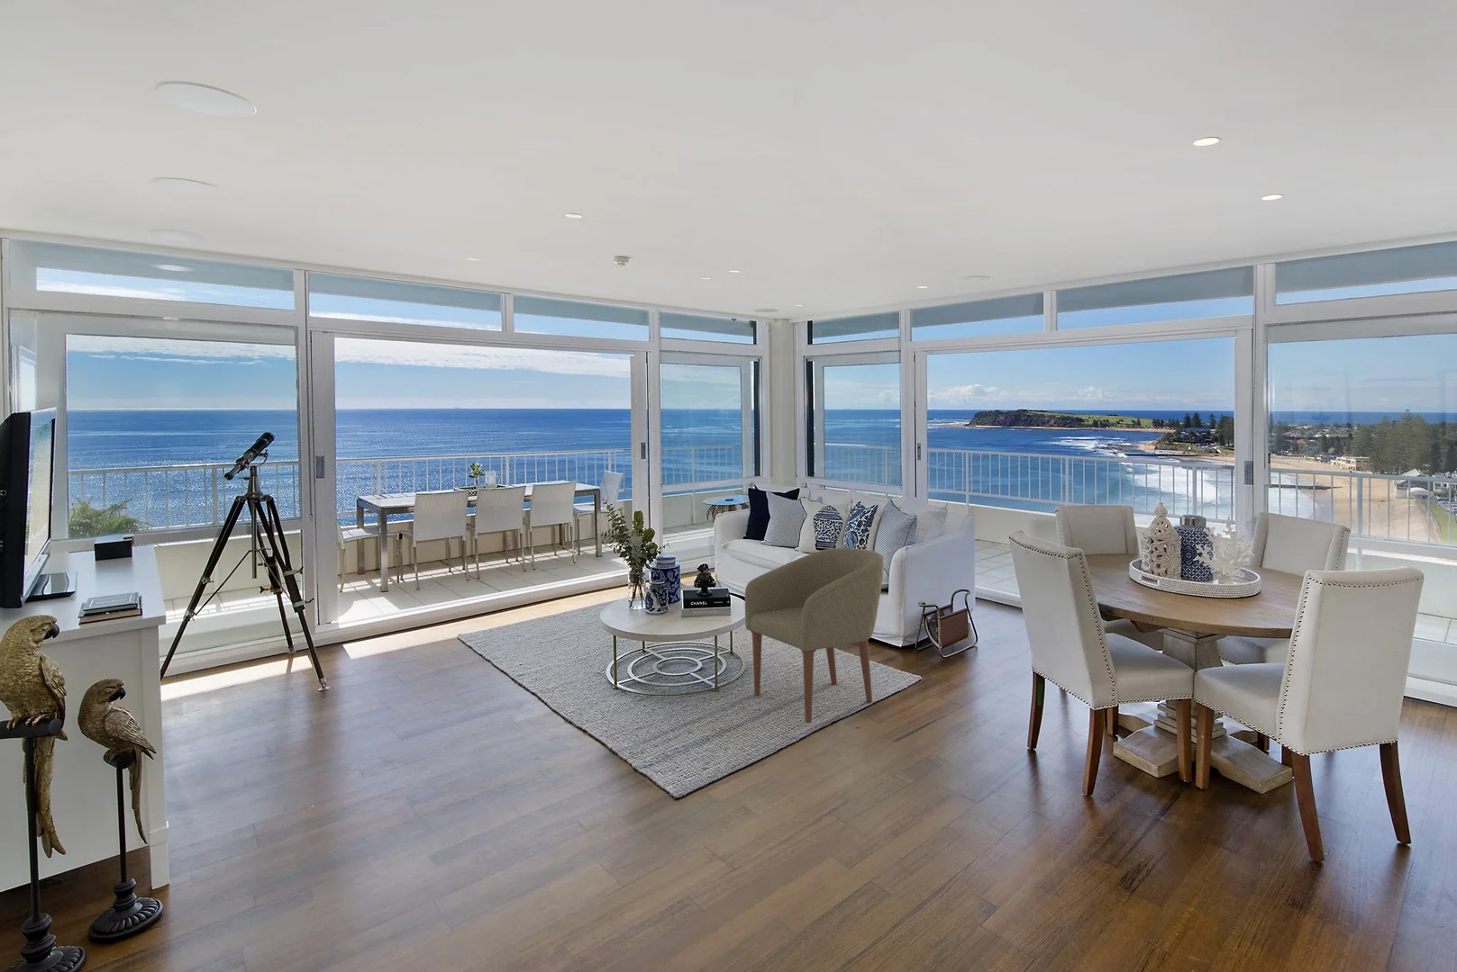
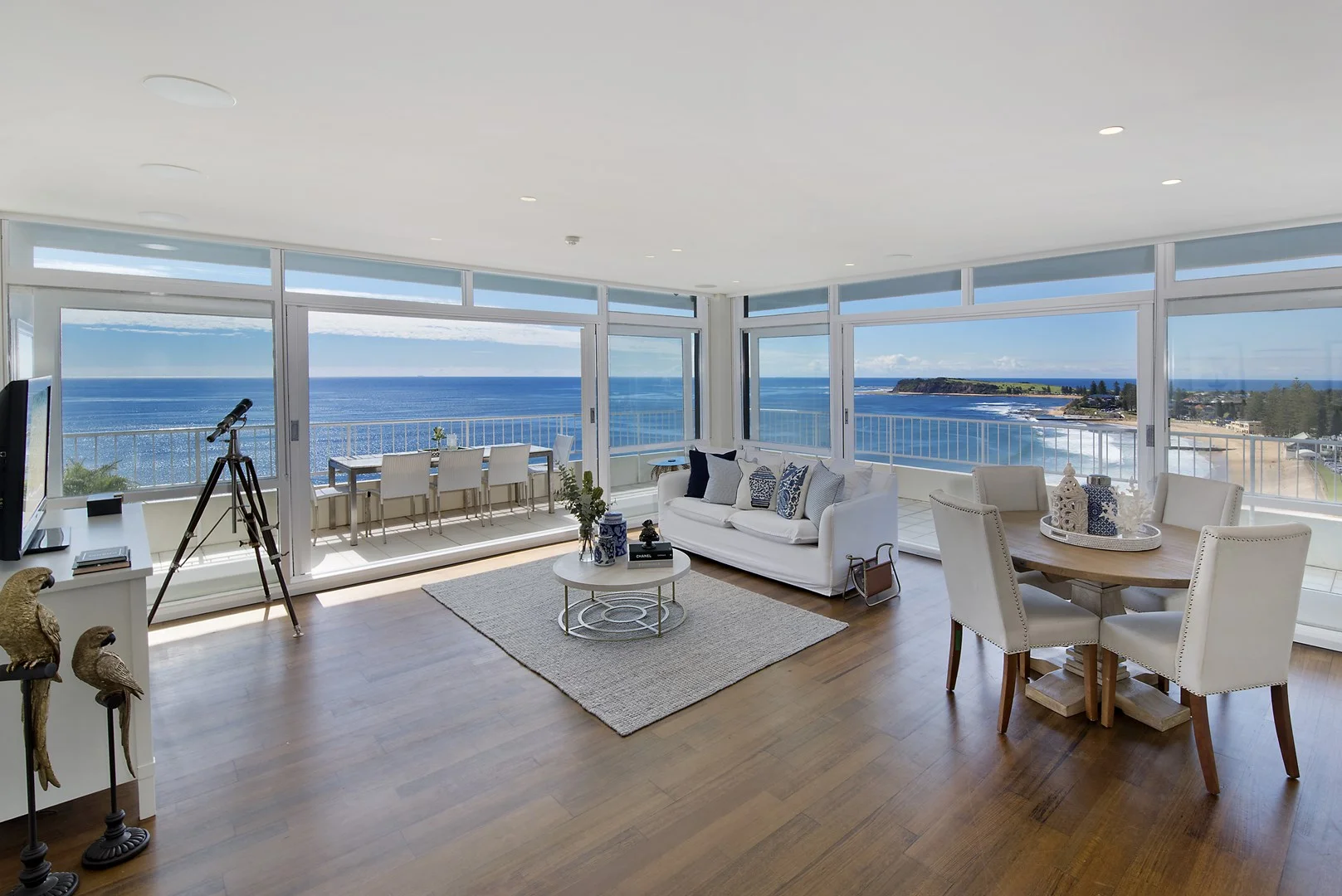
- chair [745,547,885,724]
